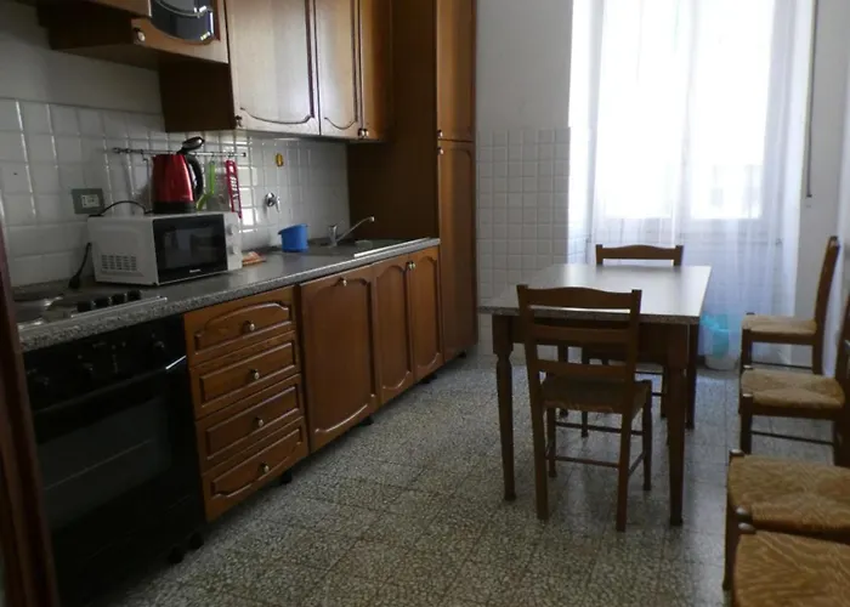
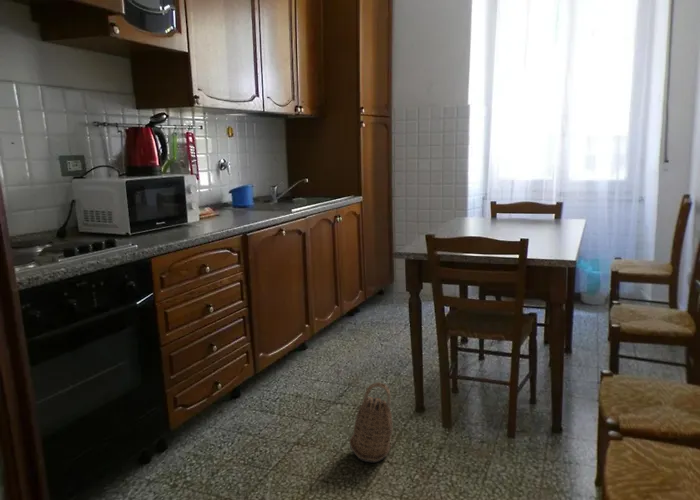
+ basket [349,381,394,463]
